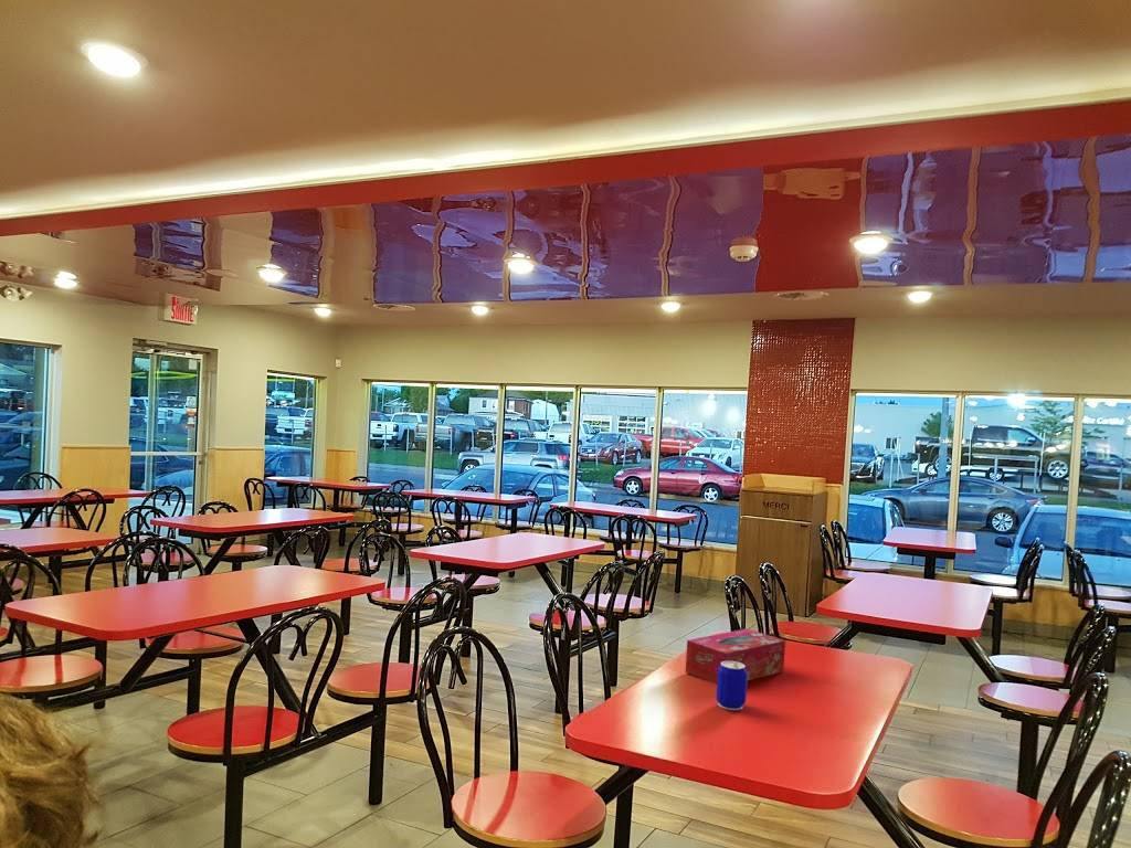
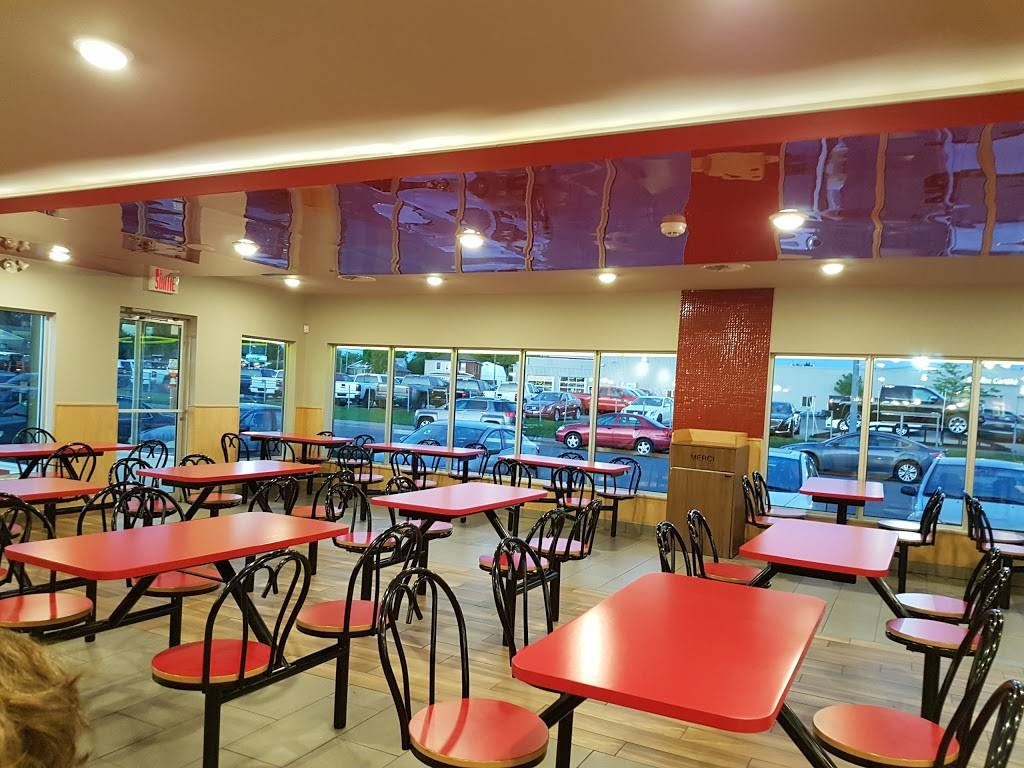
- tissue box [685,627,786,685]
- beer can [716,661,748,711]
